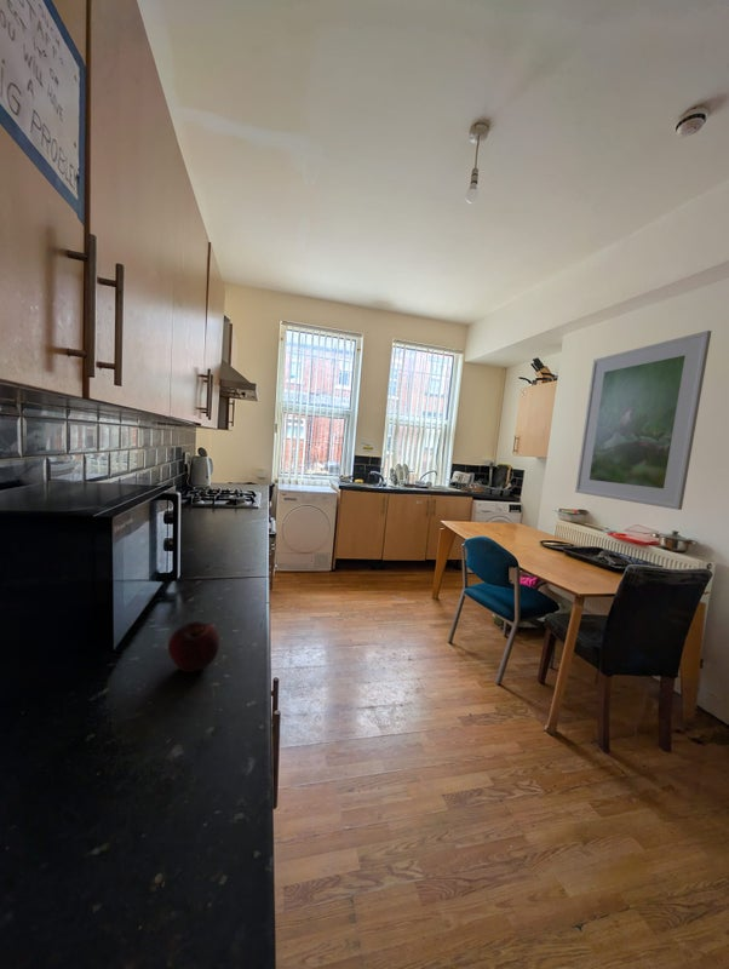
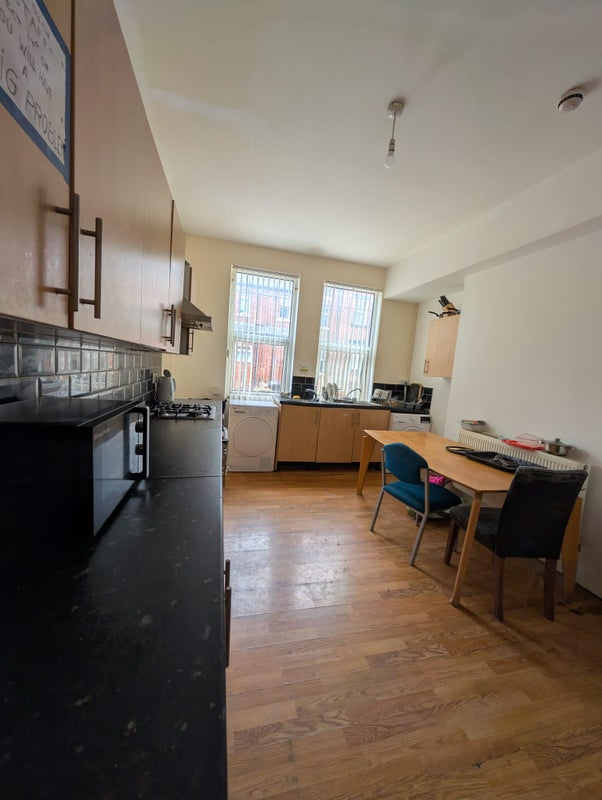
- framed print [574,329,712,511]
- fruit [167,620,220,673]
